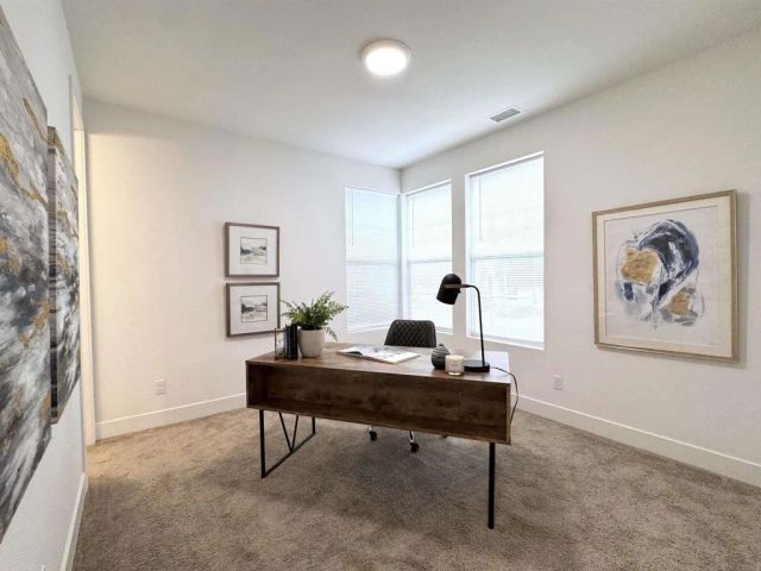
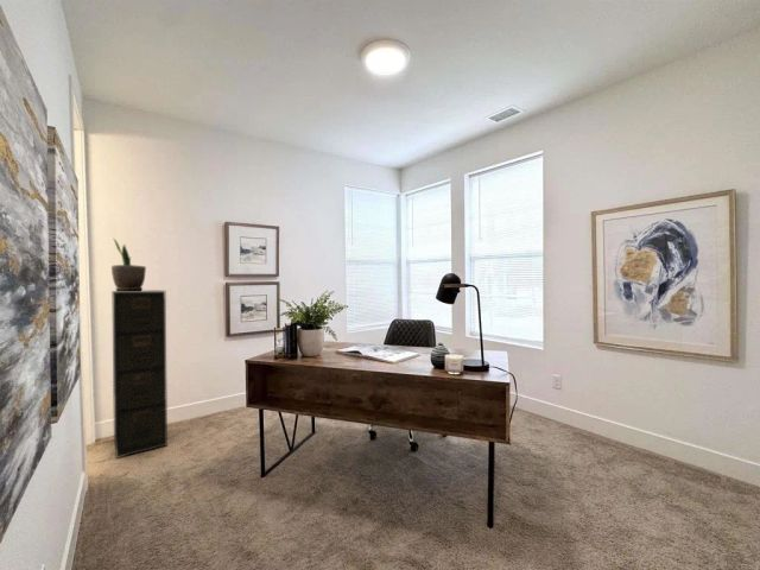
+ potted plant [110,238,147,291]
+ filing cabinet [110,290,169,460]
